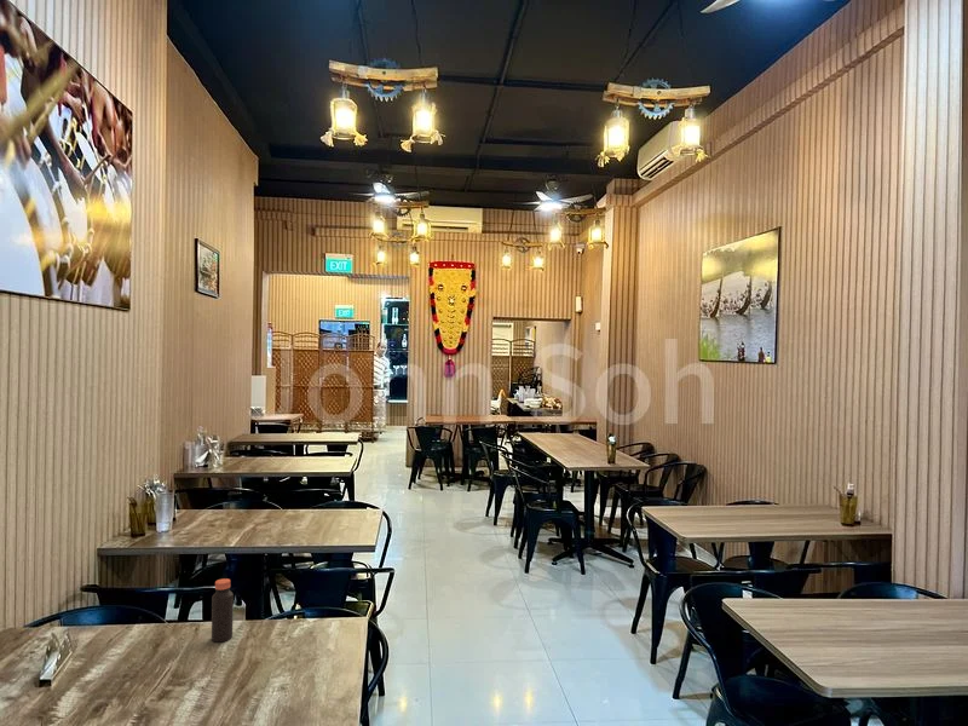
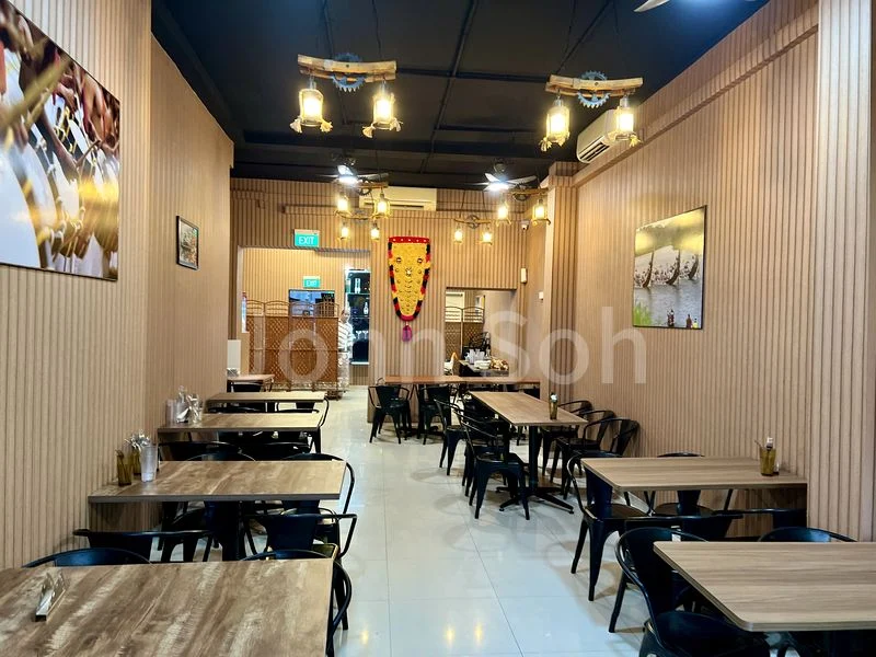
- bottle [211,577,235,643]
